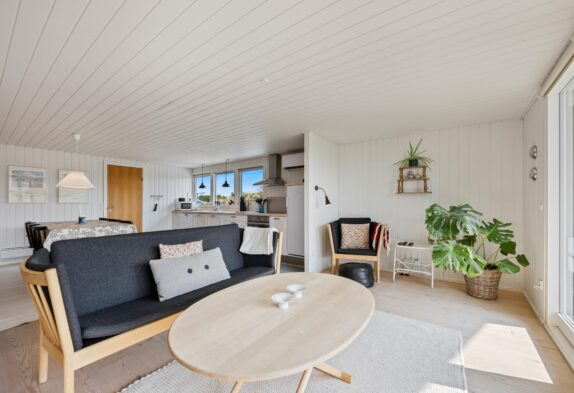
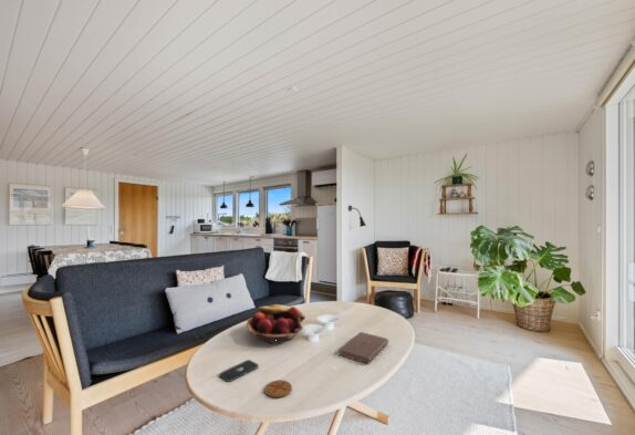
+ book [337,331,389,365]
+ coaster [263,379,293,398]
+ smartphone [218,359,259,383]
+ fruit basket [246,303,306,345]
